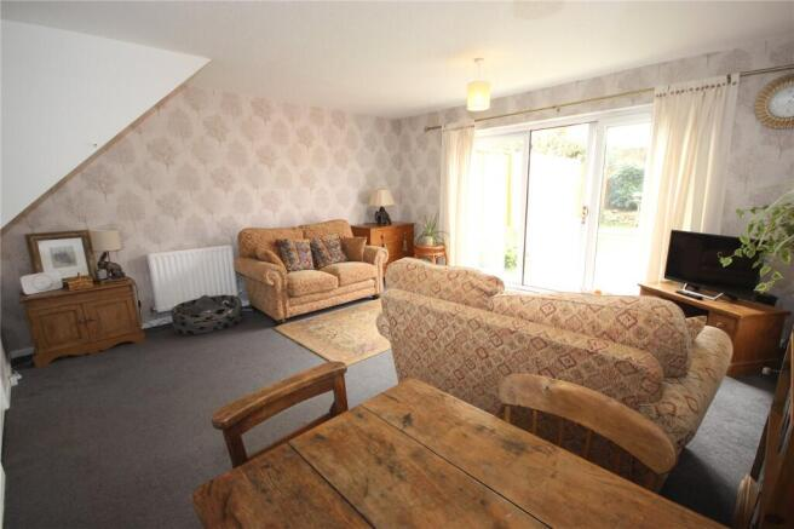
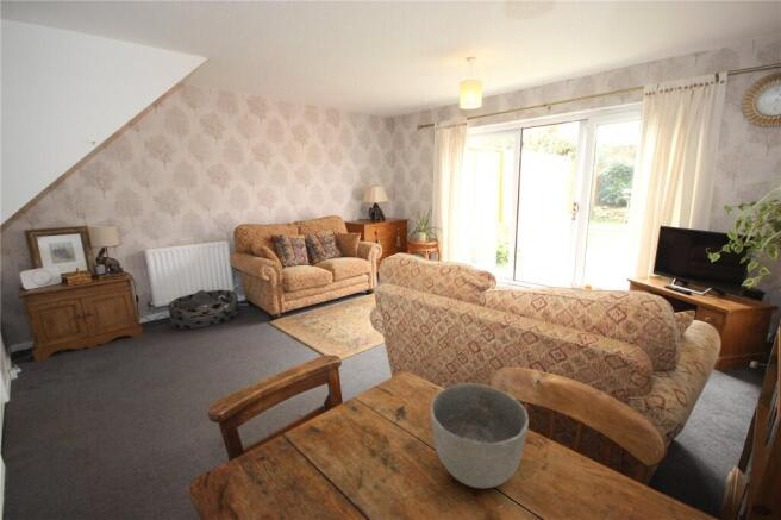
+ bowl [430,382,530,489]
